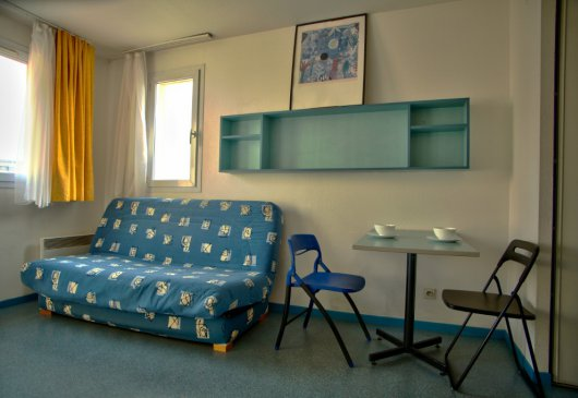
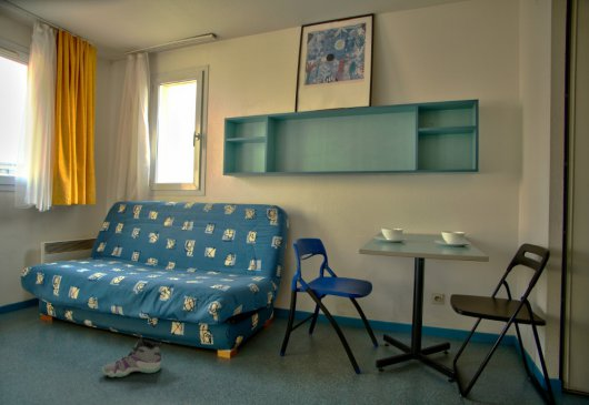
+ sneaker [101,332,163,378]
